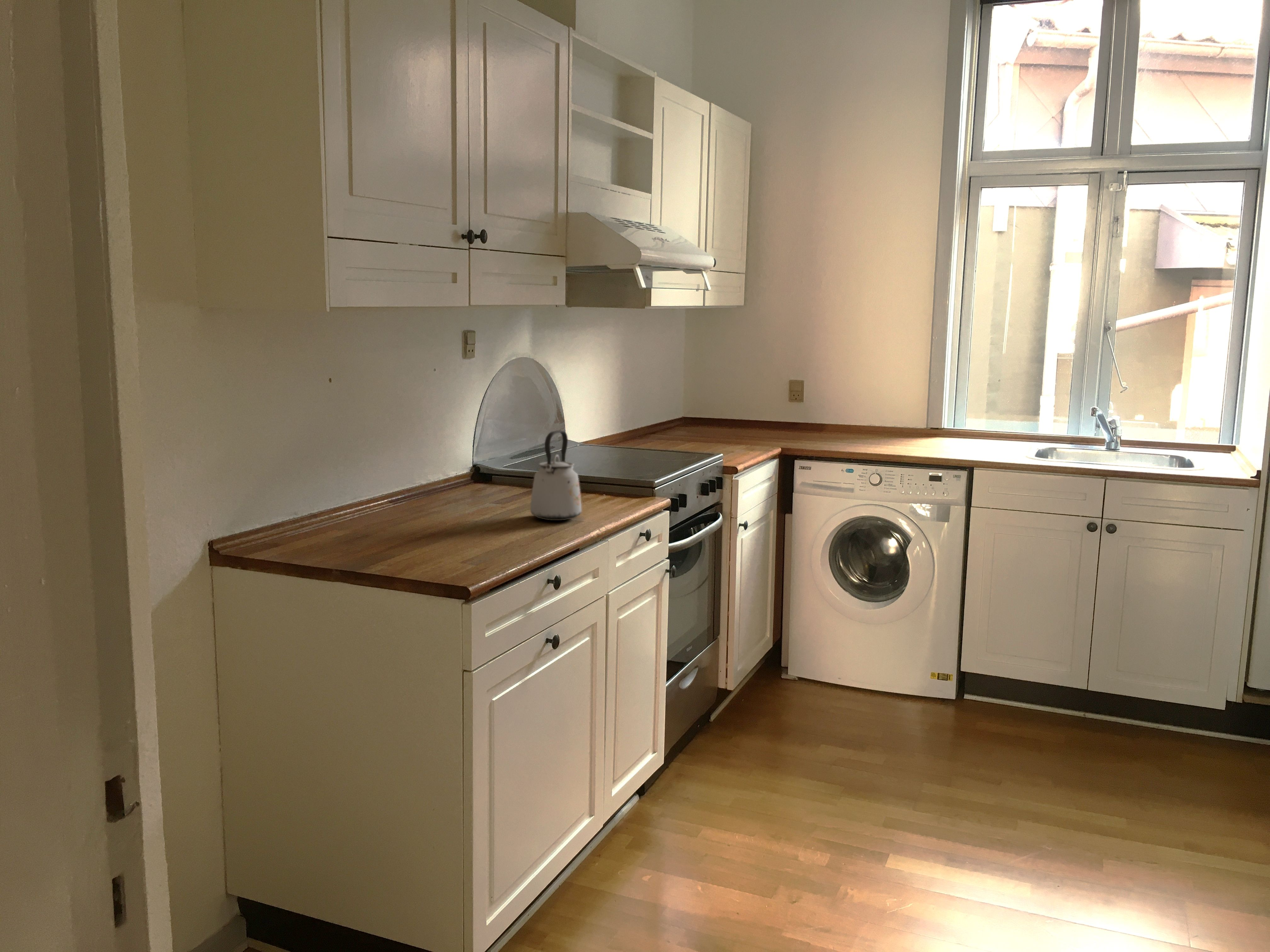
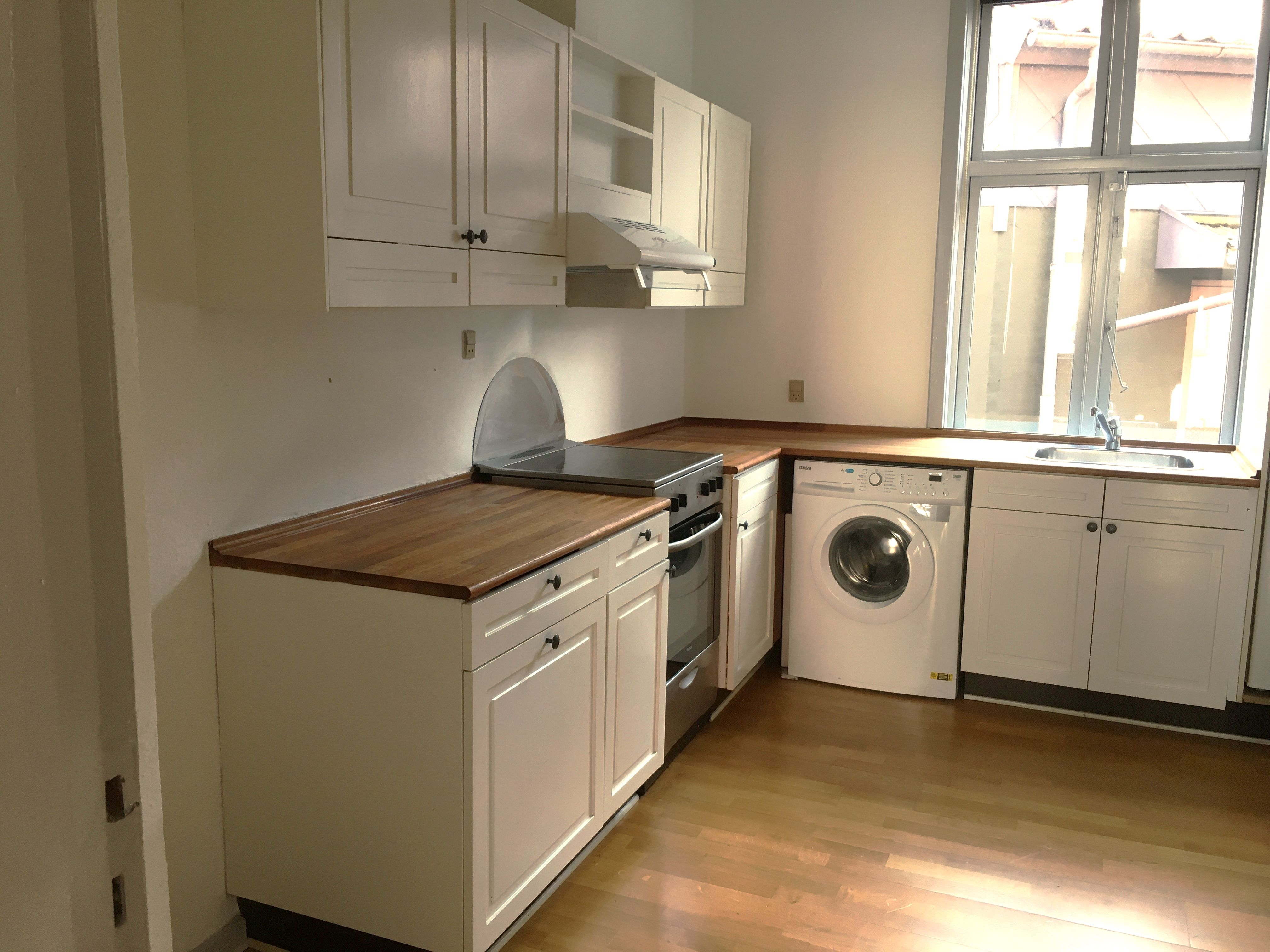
- kettle [530,430,582,521]
